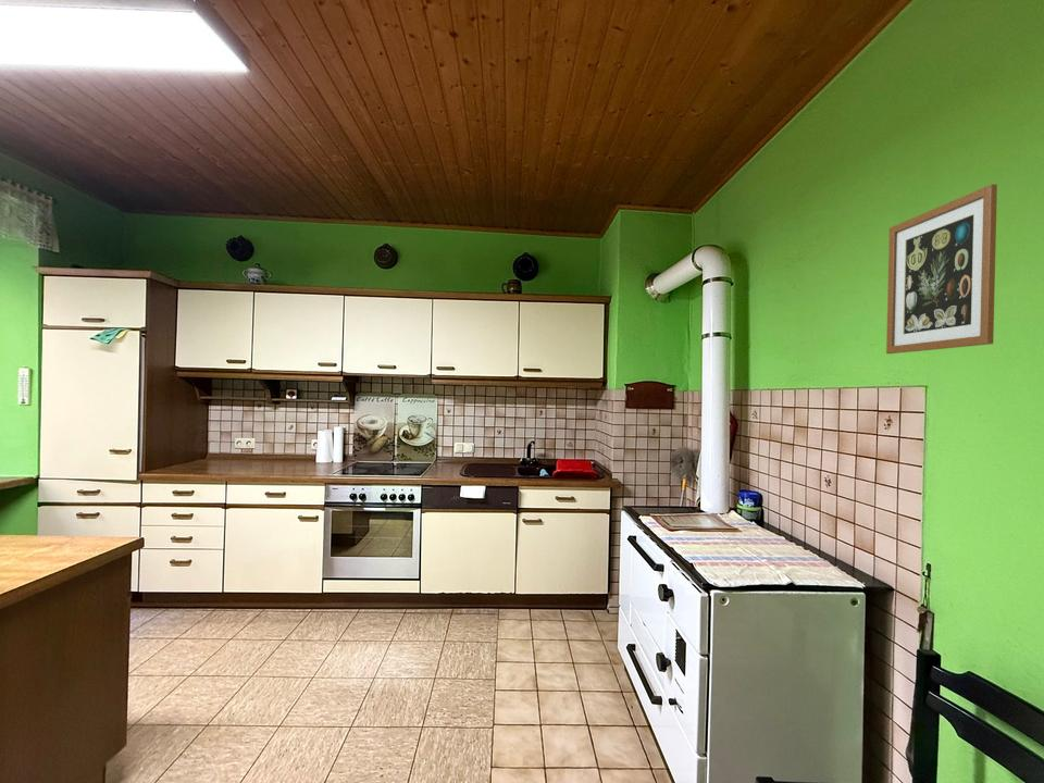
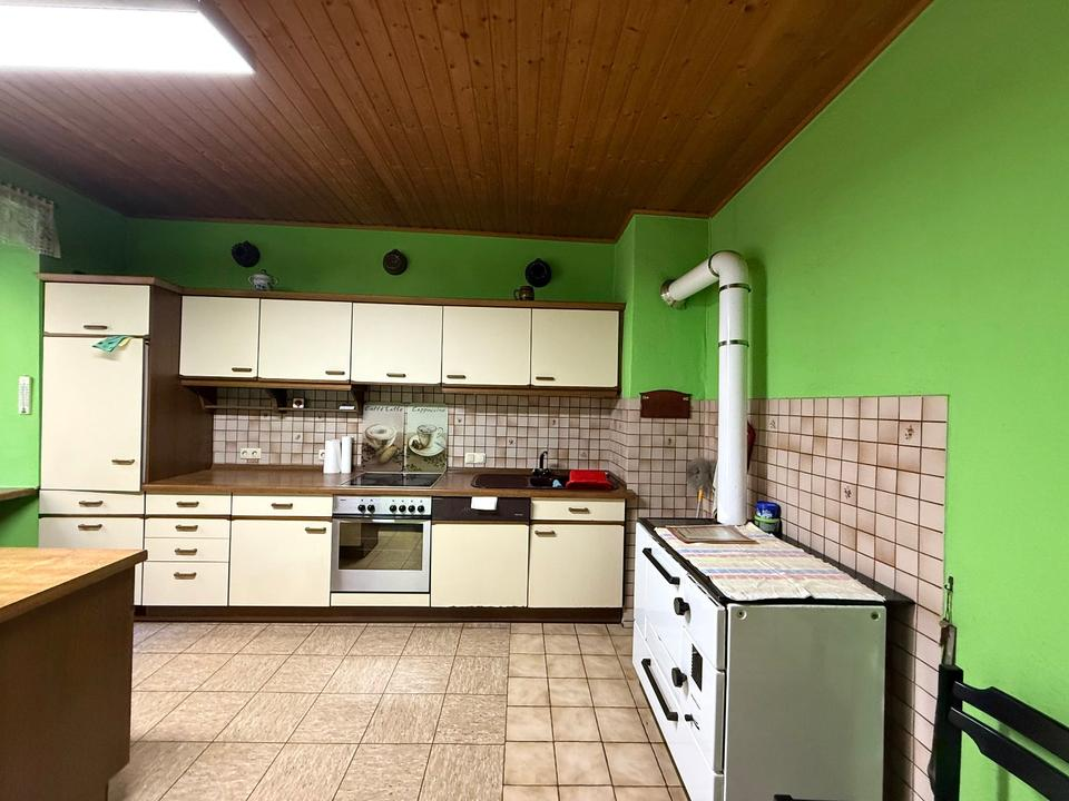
- wall art [885,183,998,355]
